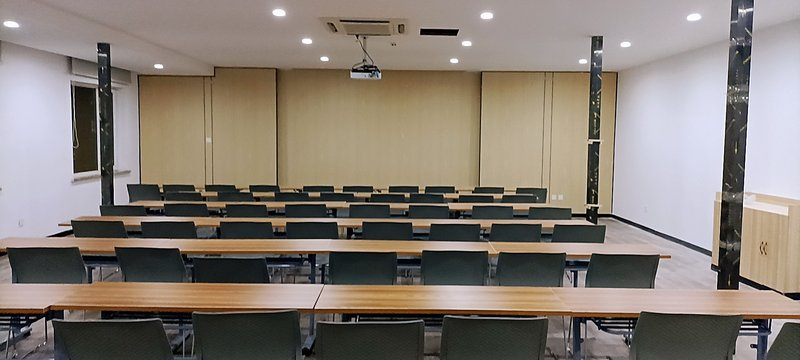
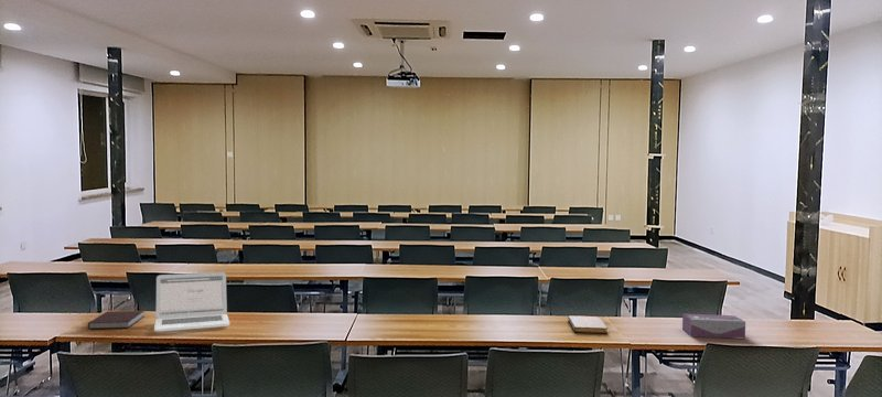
+ notebook [567,315,609,334]
+ notebook [87,310,144,330]
+ tissue box [681,313,746,340]
+ laptop [153,271,230,333]
